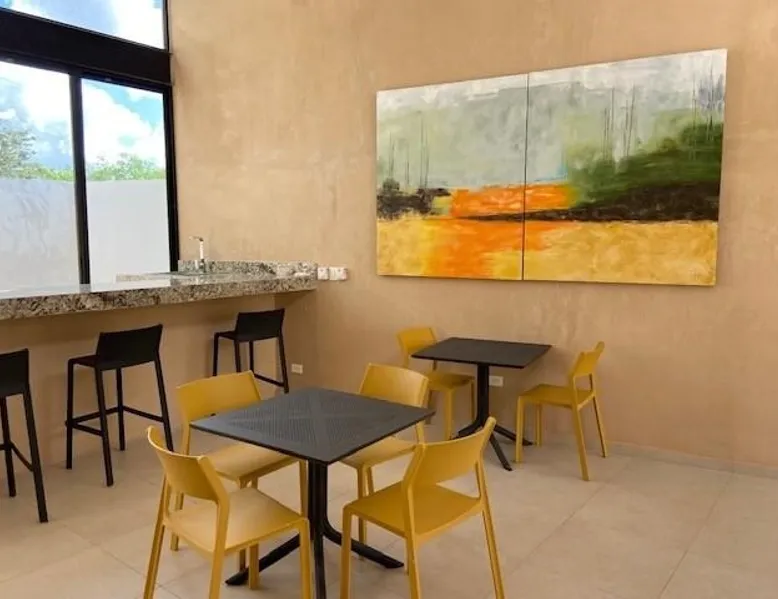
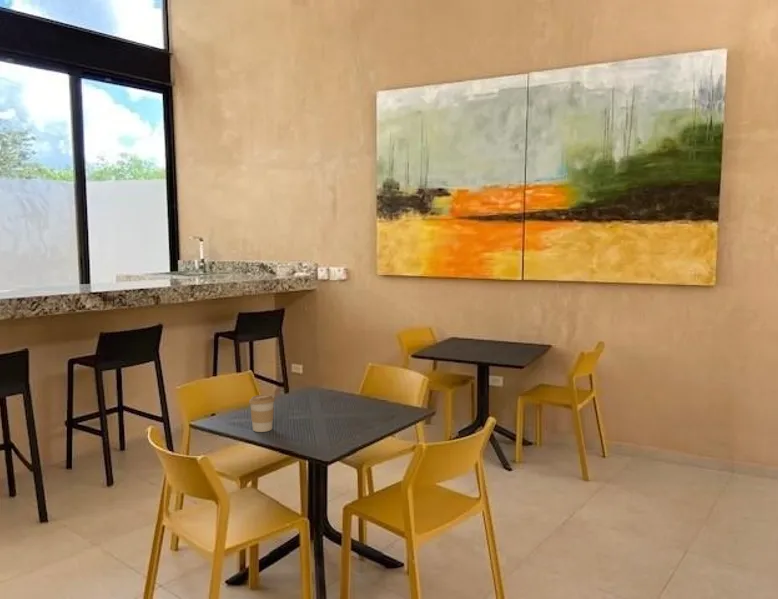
+ coffee cup [248,393,276,433]
